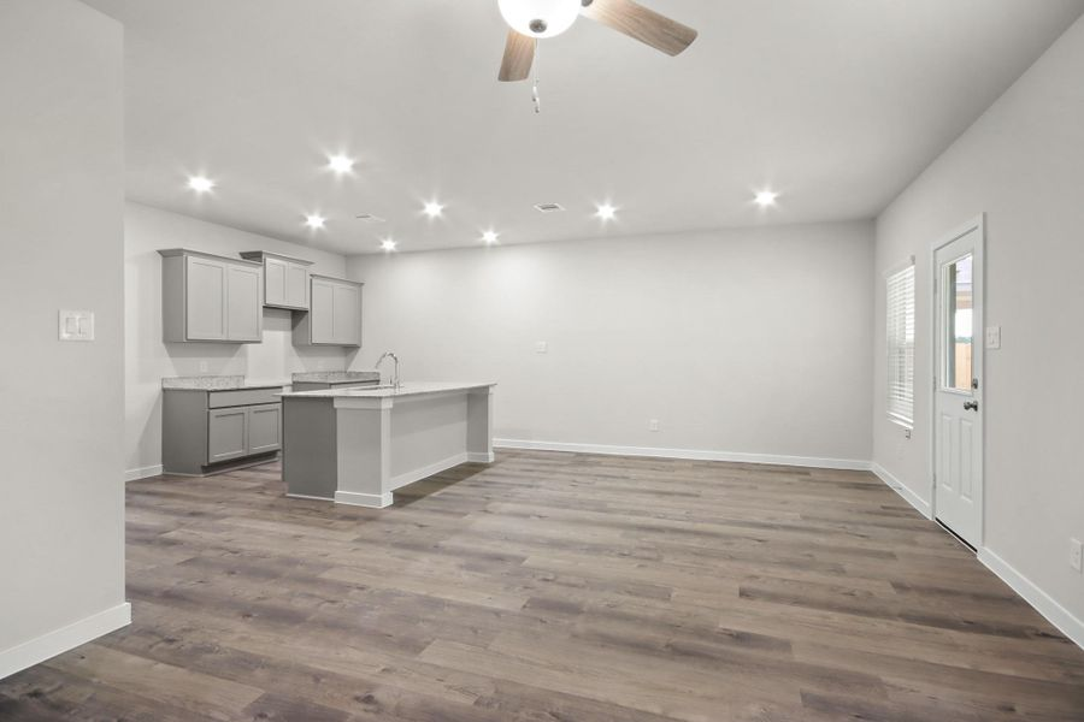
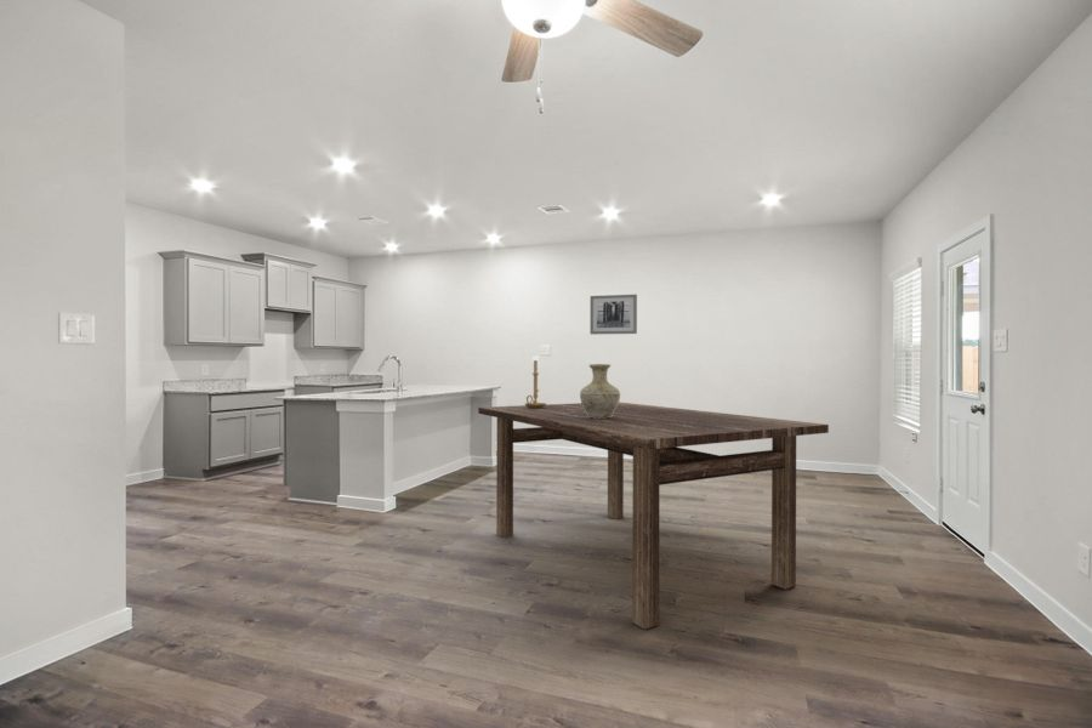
+ candle holder [523,354,547,408]
+ wall art [588,294,638,336]
+ dining table [477,402,830,631]
+ vase [579,363,621,419]
